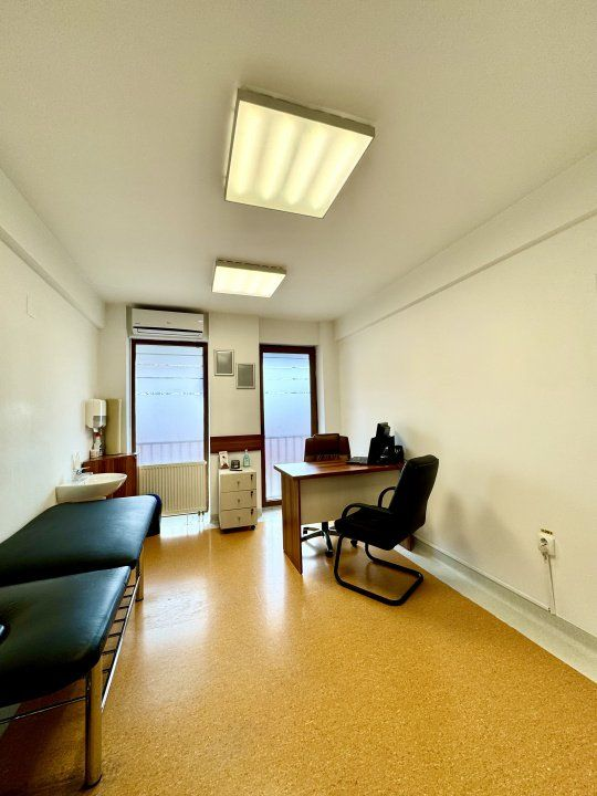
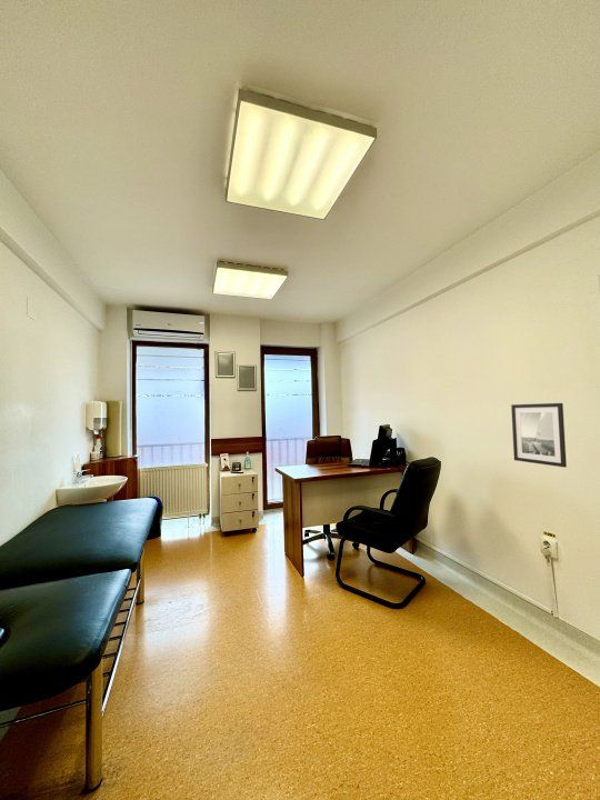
+ wall art [510,402,568,469]
